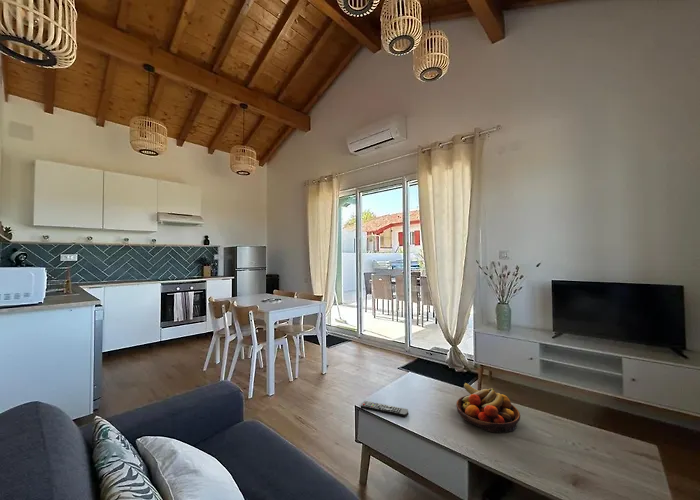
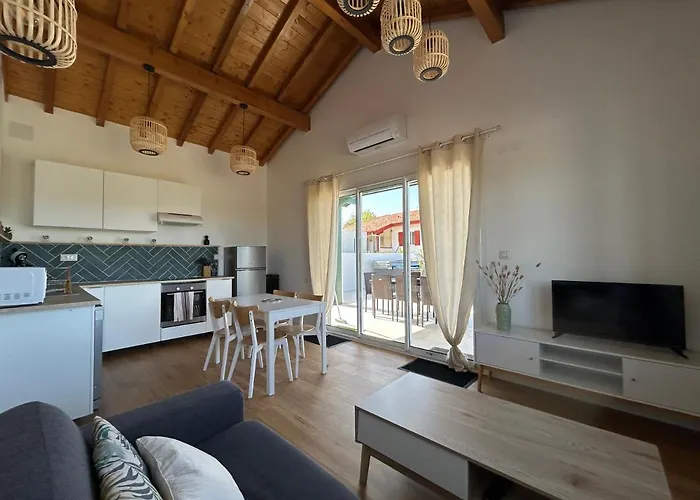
- remote control [360,400,409,418]
- fruit bowl [455,382,521,433]
